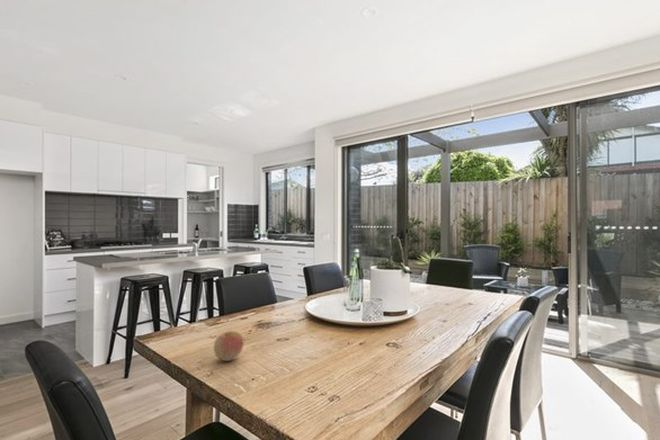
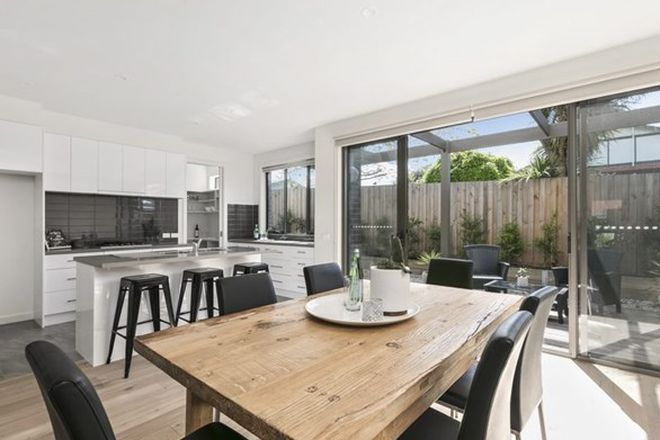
- apple [213,330,245,362]
